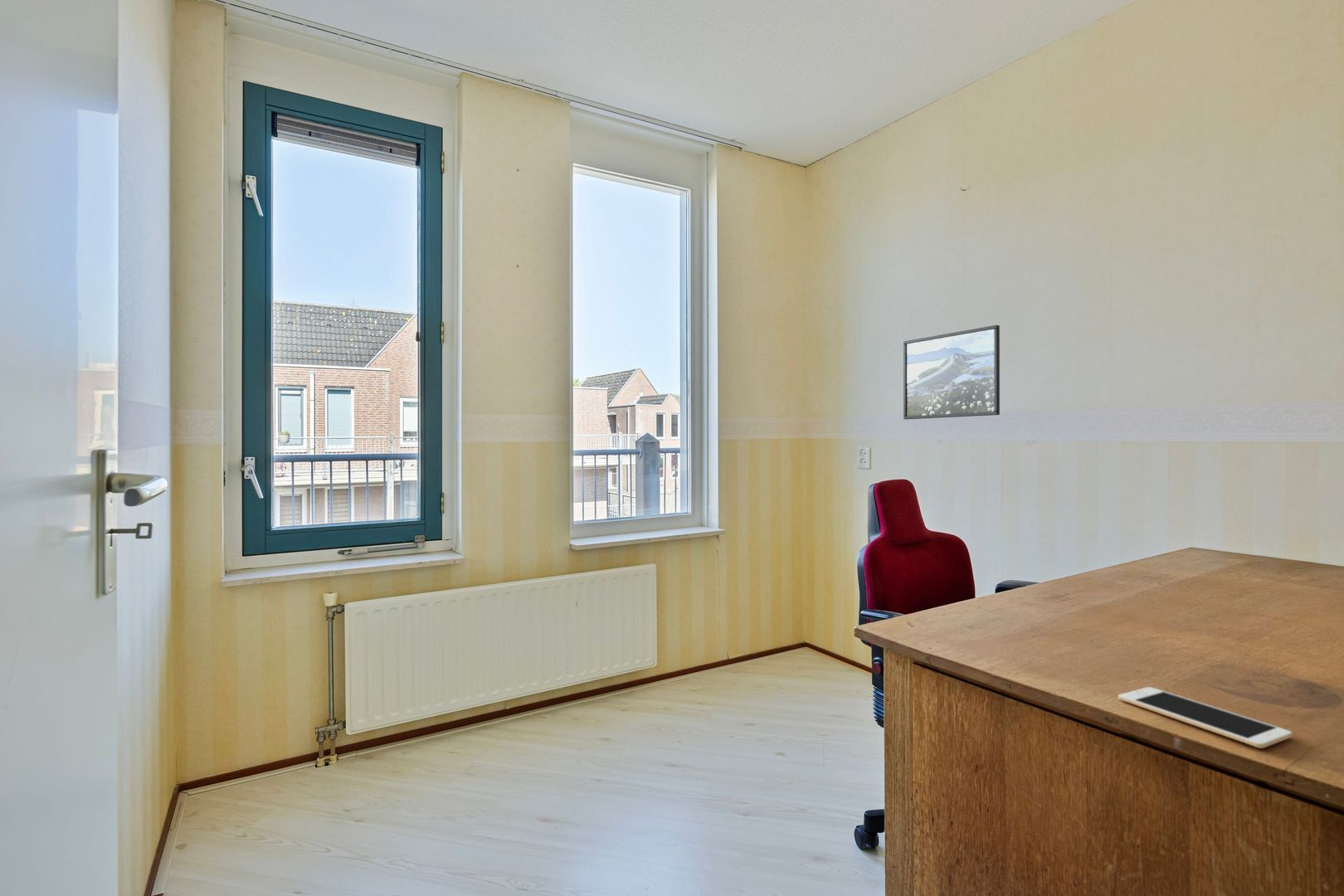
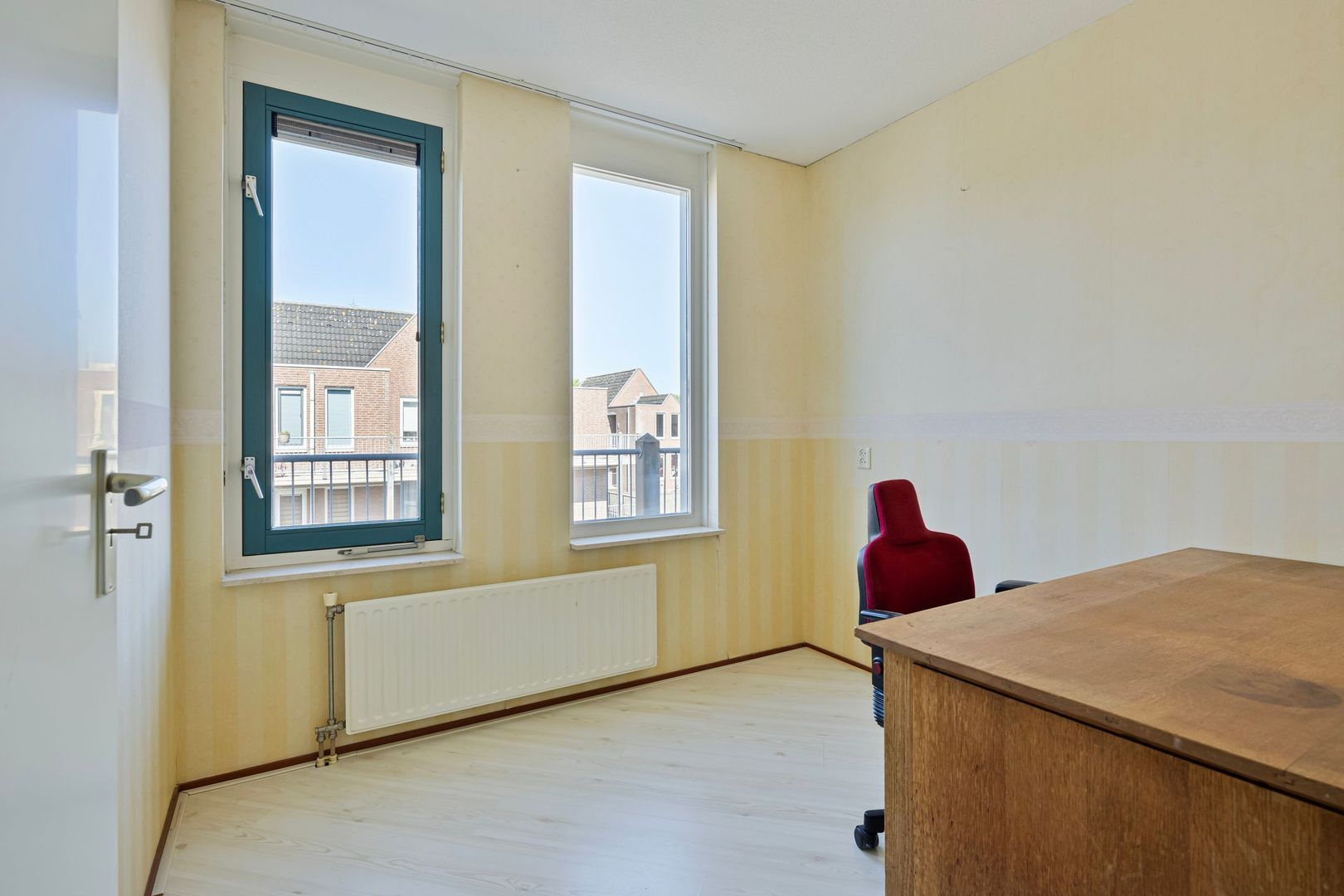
- cell phone [1118,686,1293,749]
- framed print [903,324,1001,420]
